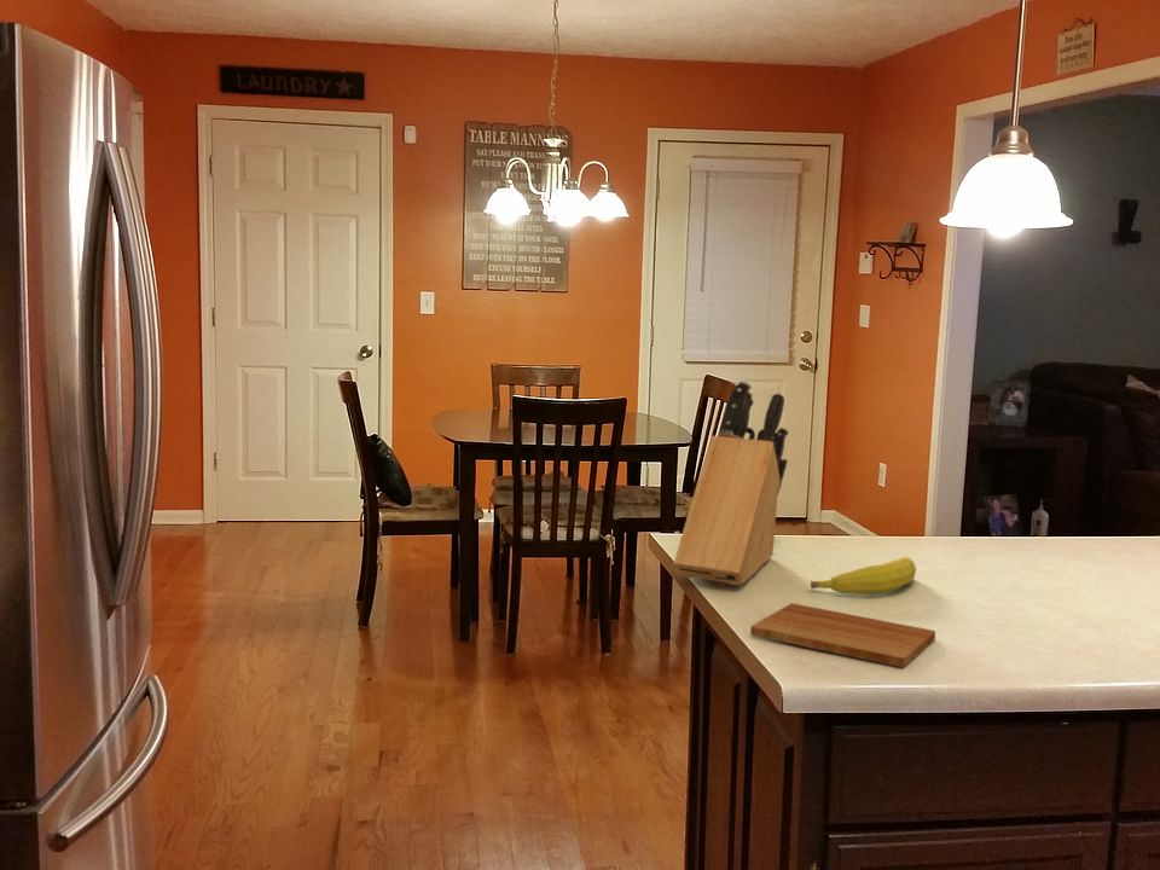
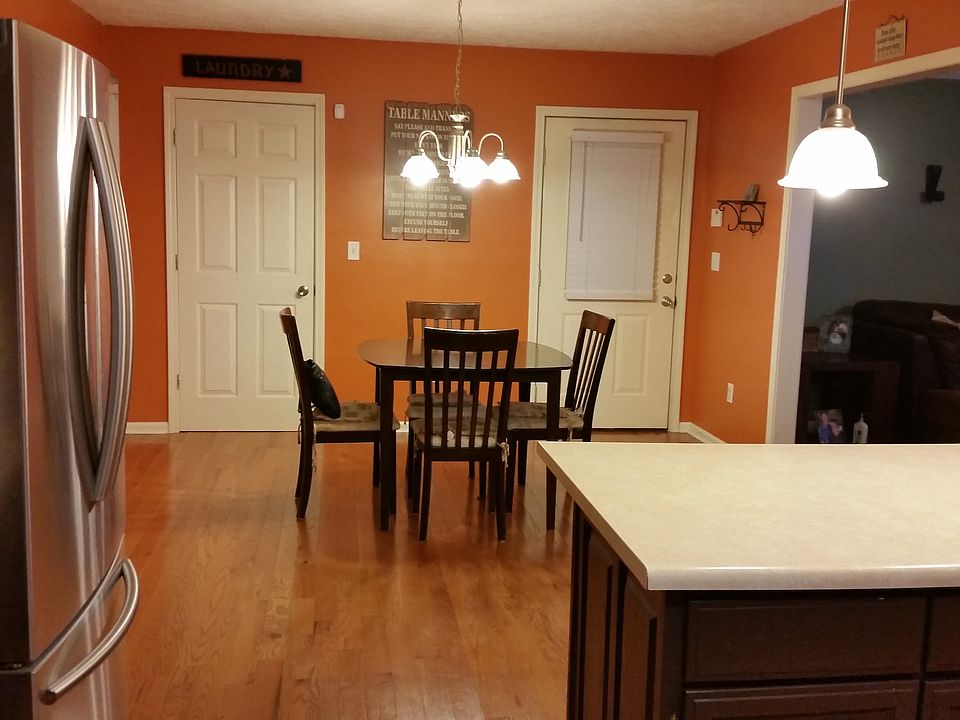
- cutting board [749,603,936,668]
- fruit [810,556,917,596]
- knife block [672,379,790,586]
